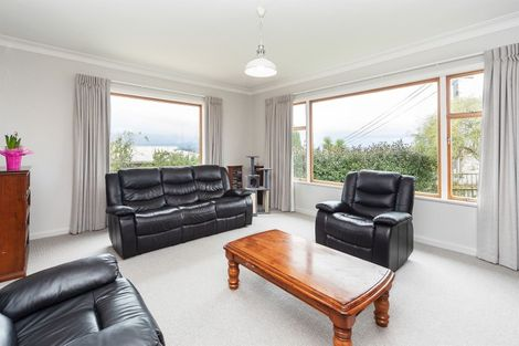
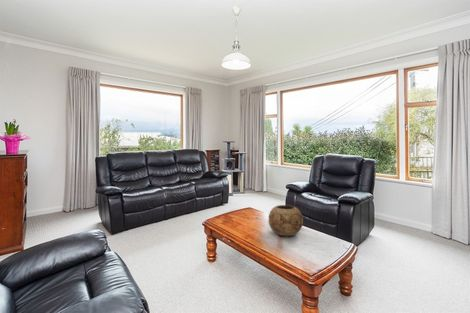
+ decorative bowl [267,204,304,237]
